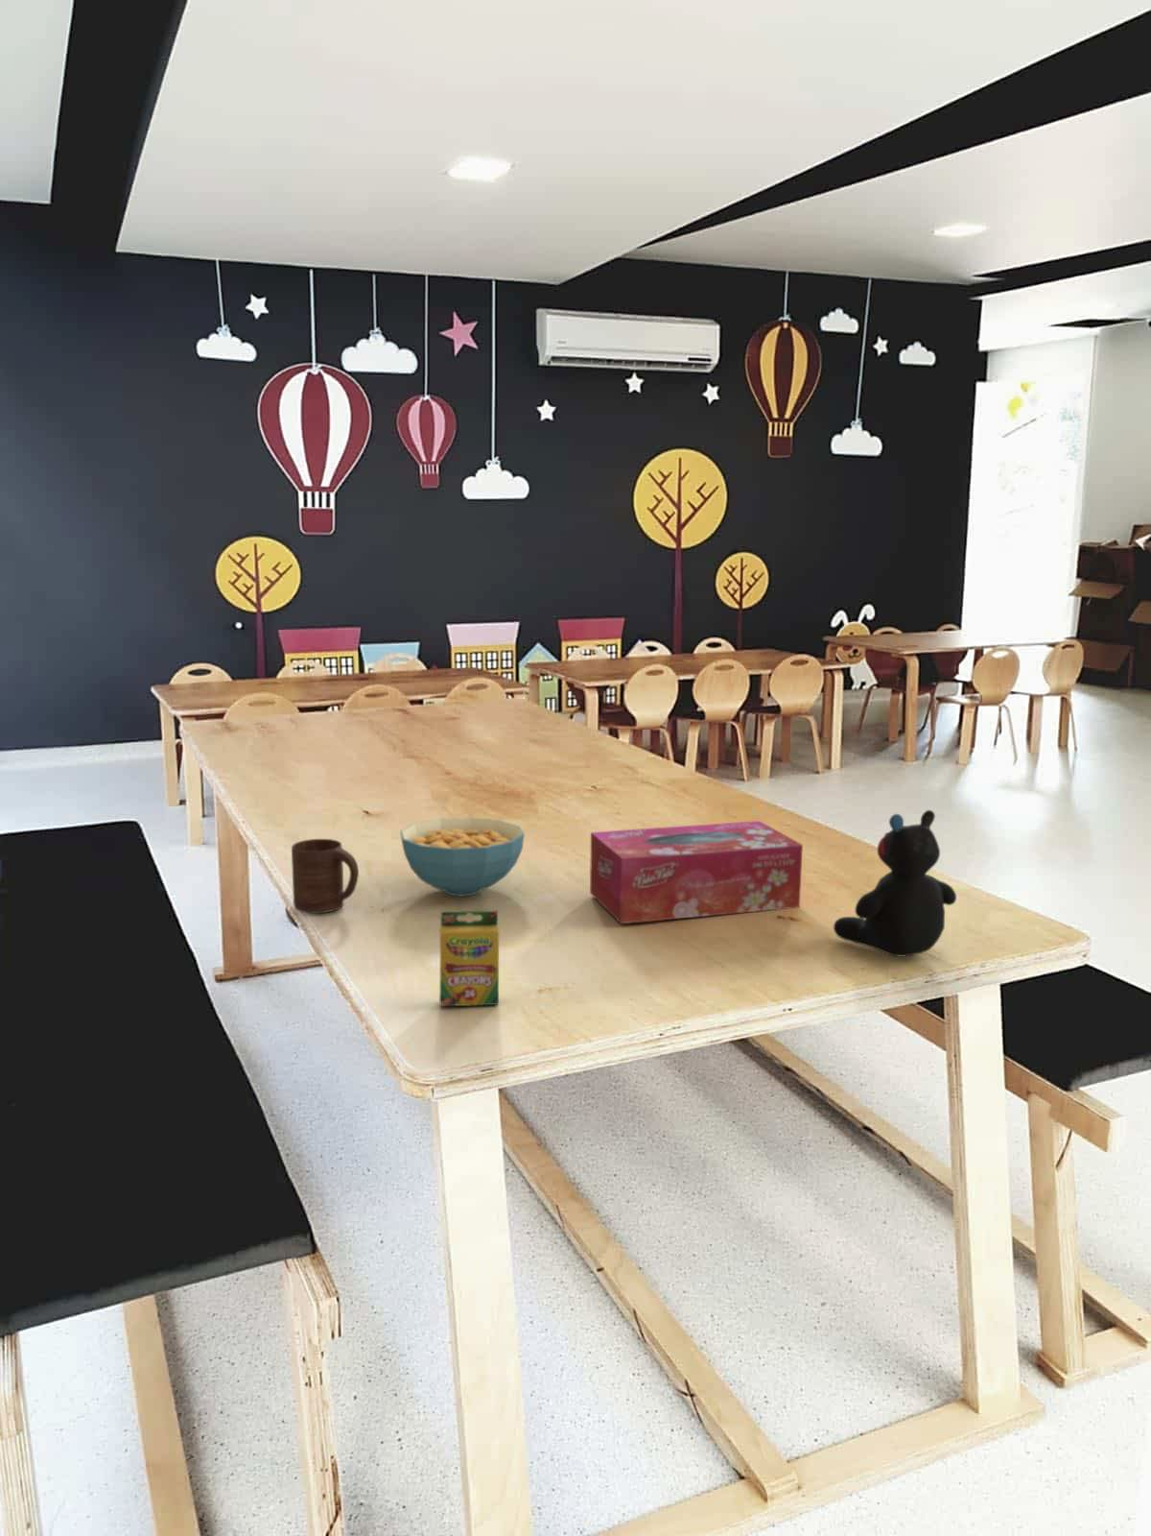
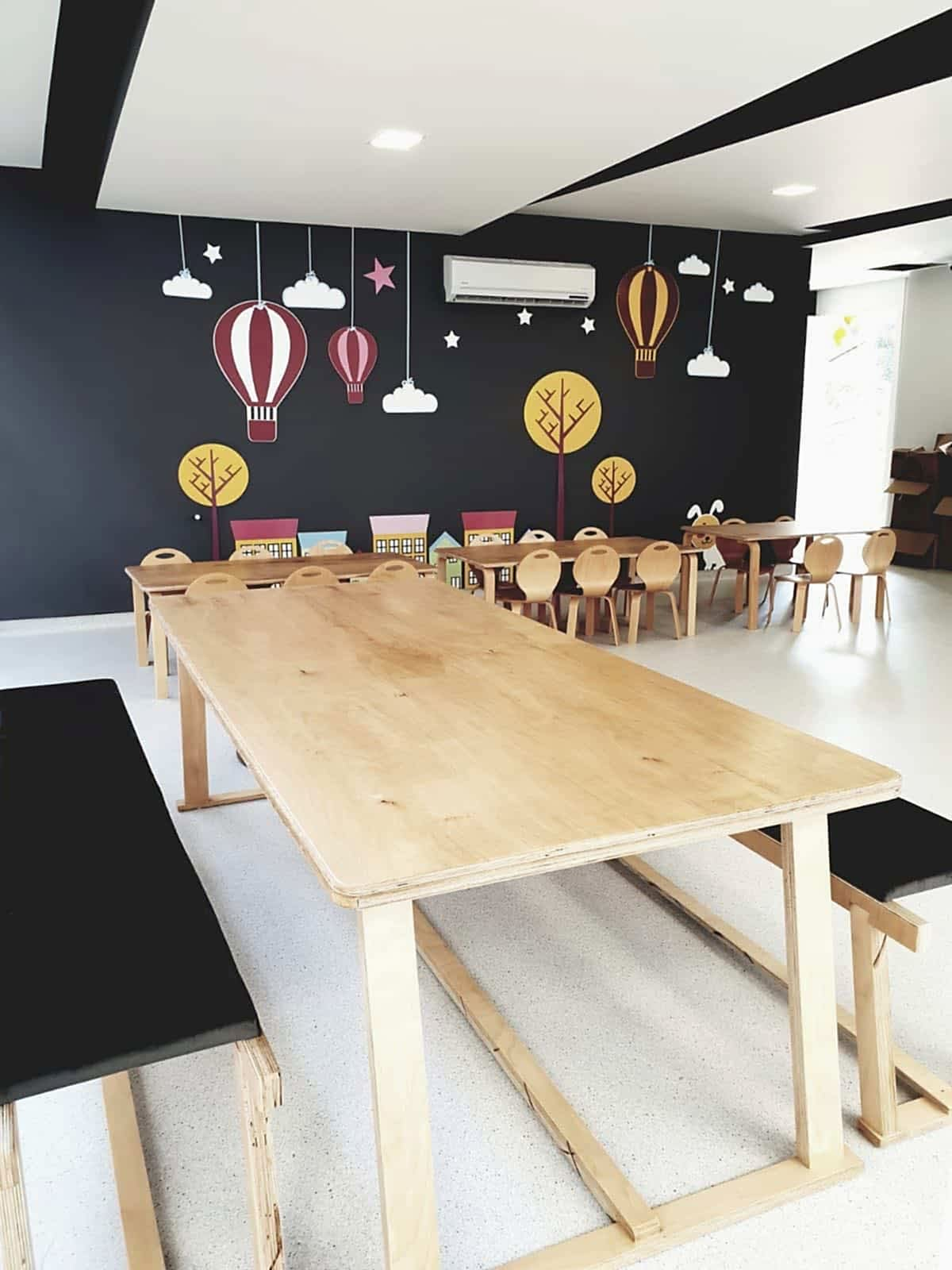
- cup [290,838,360,914]
- crayon box [439,910,499,1007]
- teddy bear [833,809,958,958]
- cereal bowl [399,816,526,897]
- tissue box [589,820,804,924]
